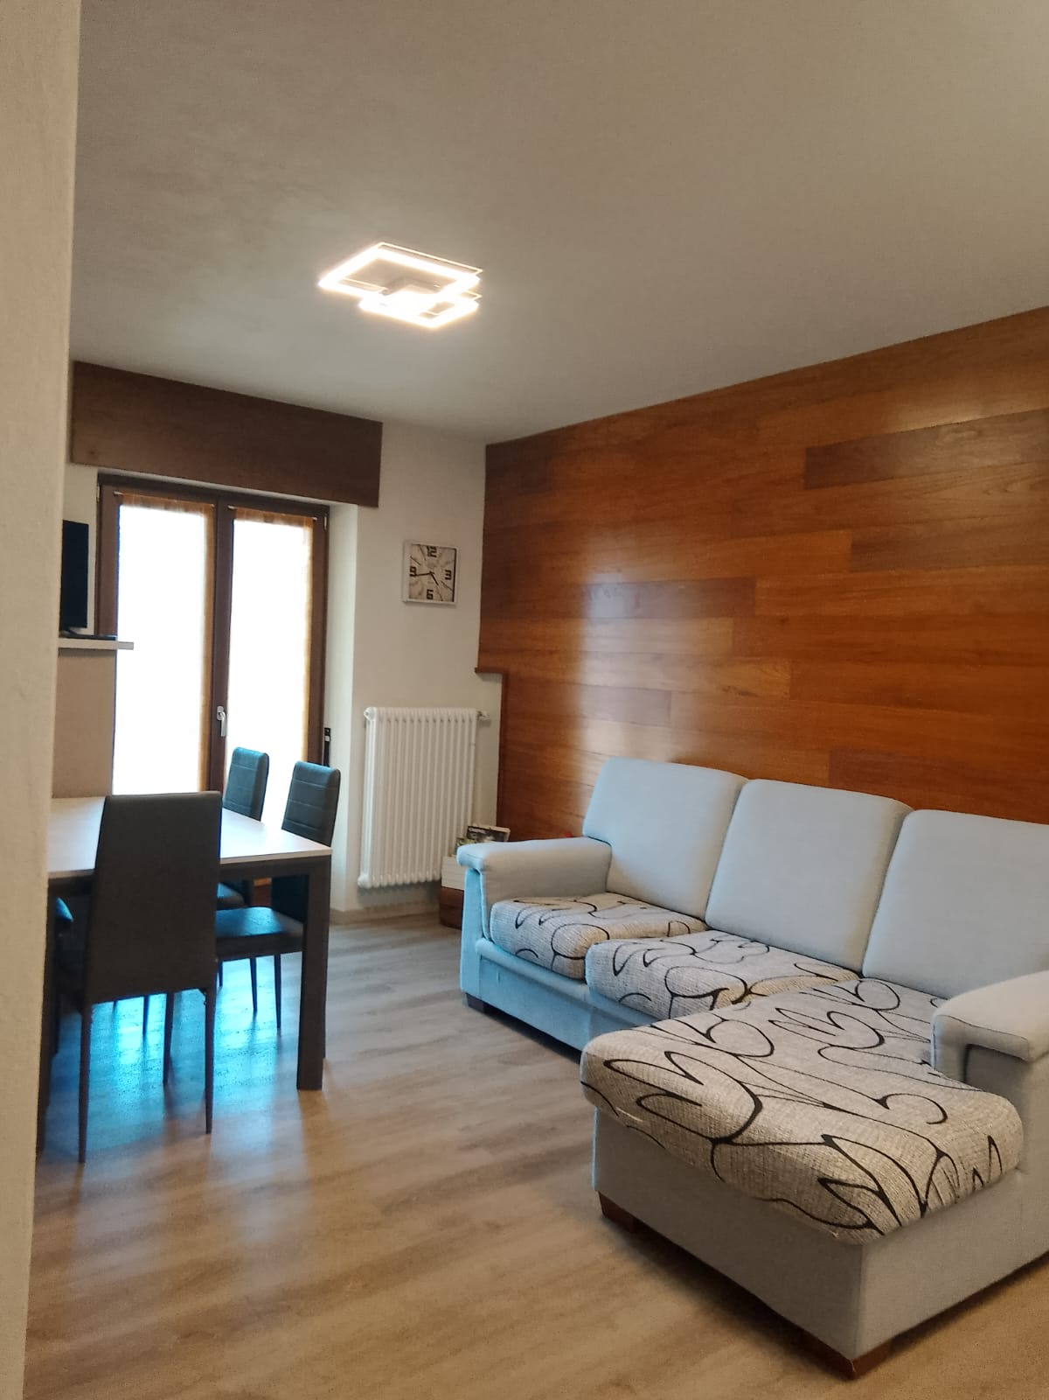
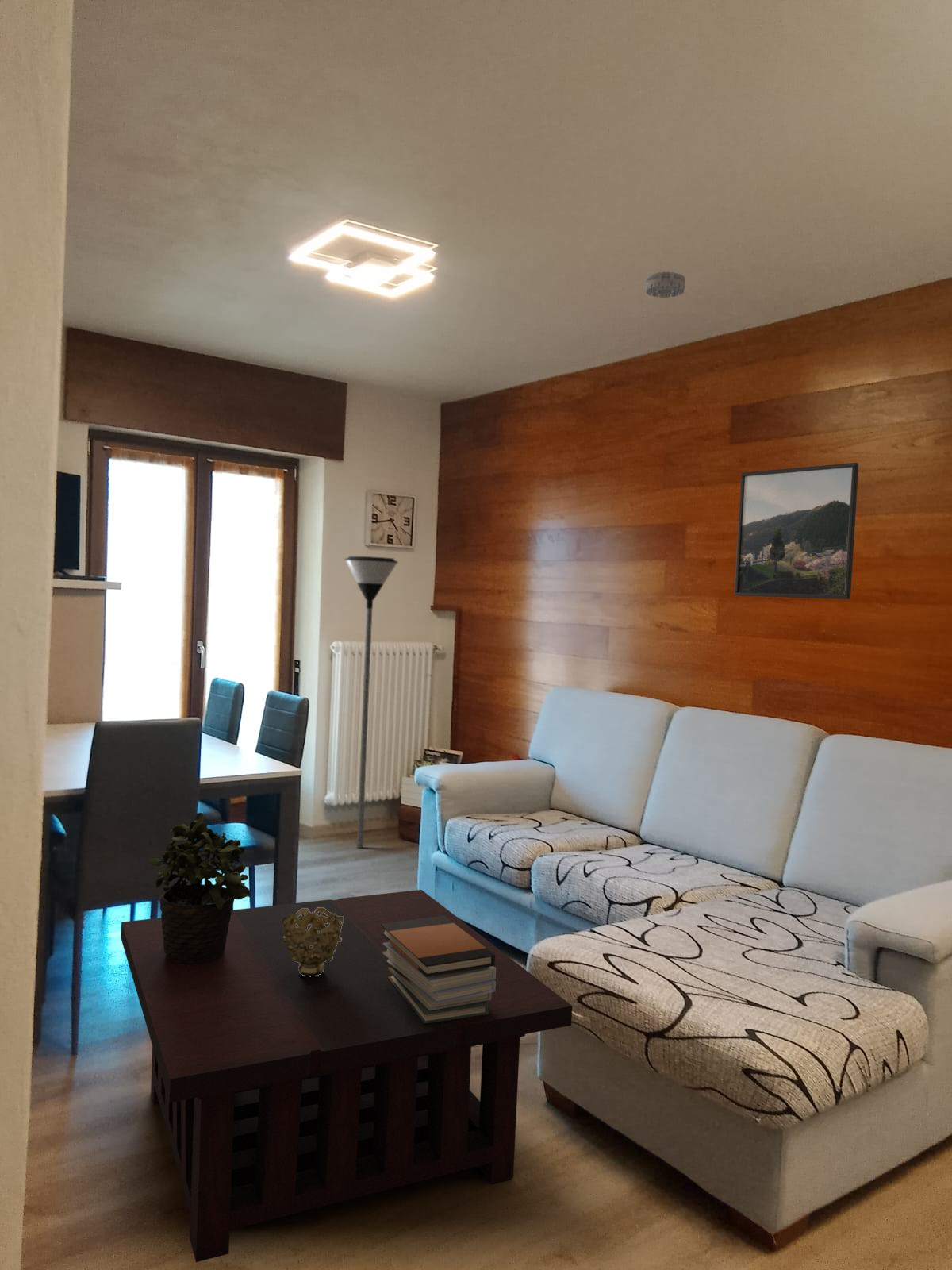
+ floor lamp [344,556,399,849]
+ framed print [734,462,859,600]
+ decorative bowl [282,907,344,977]
+ book stack [381,916,496,1024]
+ potted plant [149,812,251,964]
+ smoke detector [645,271,686,298]
+ coffee table [120,889,573,1263]
